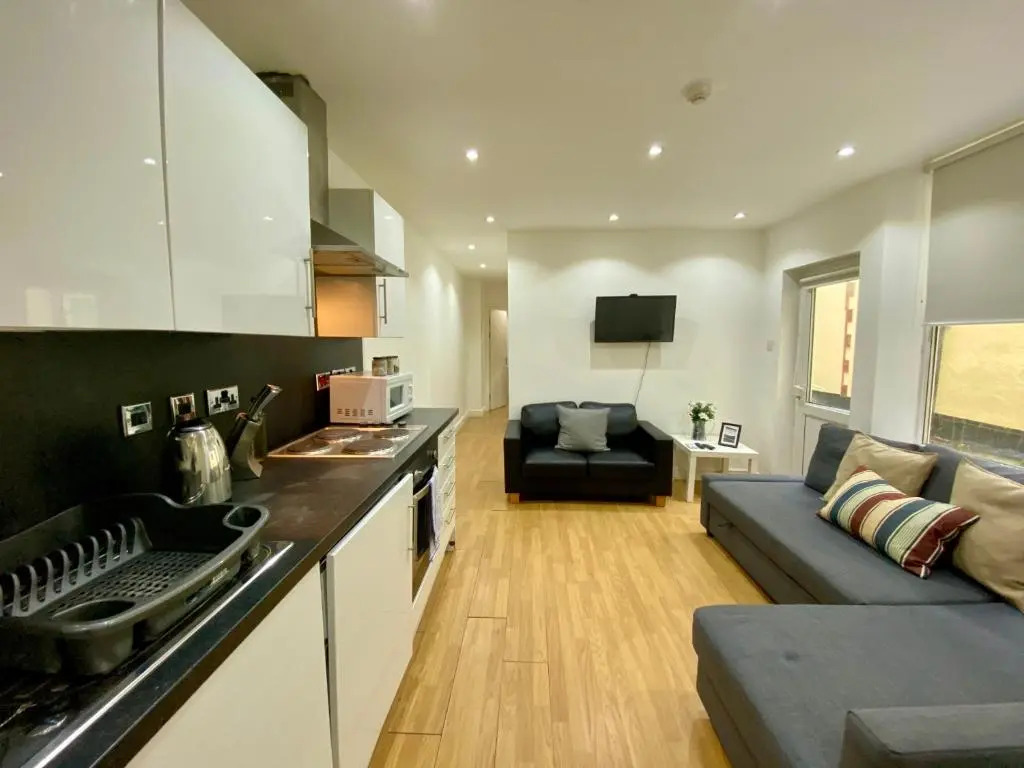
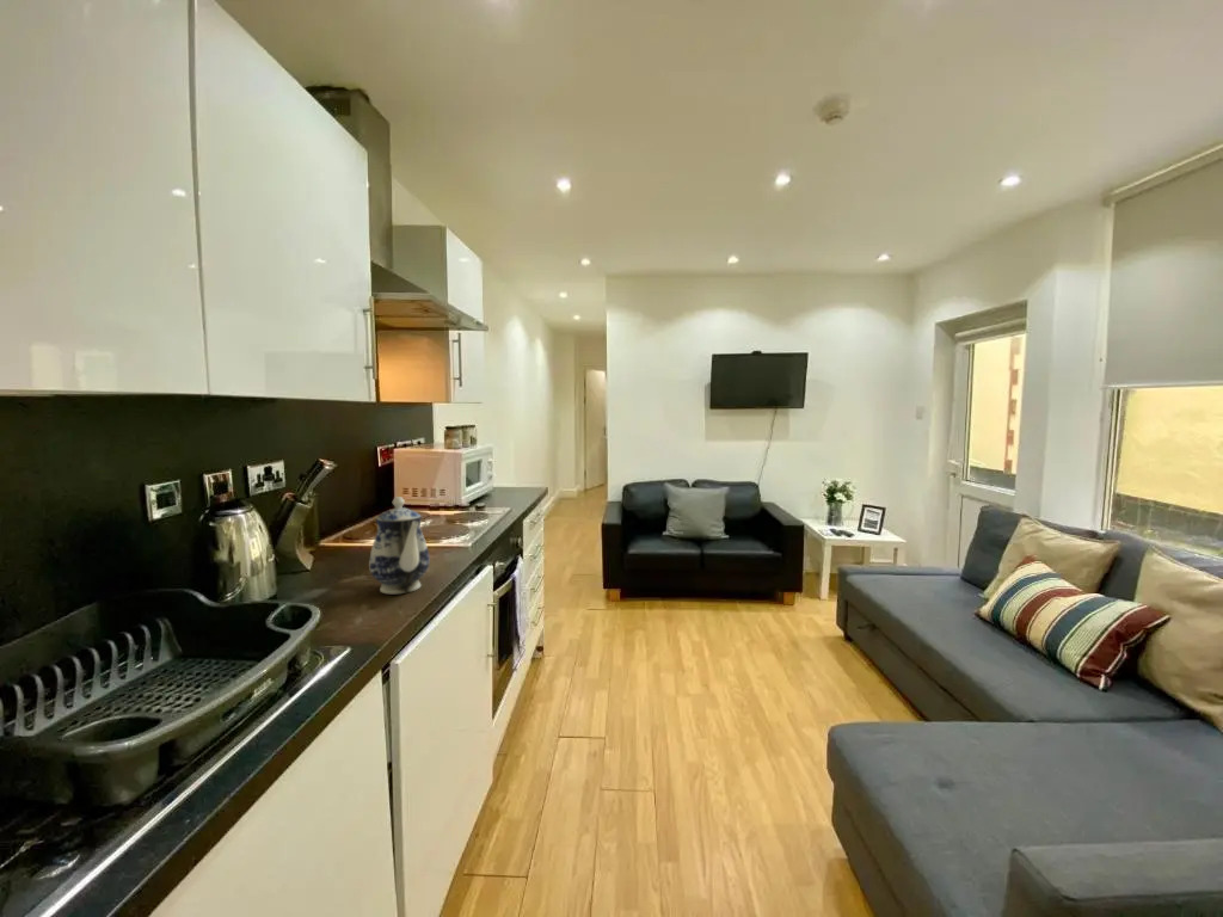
+ teapot [368,496,431,595]
